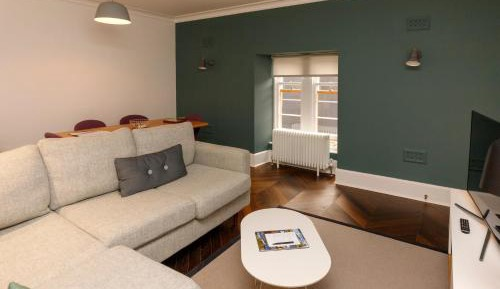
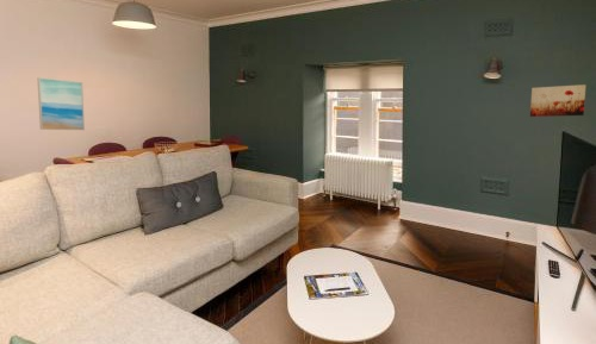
+ wall art [36,76,86,131]
+ wall art [529,83,586,118]
